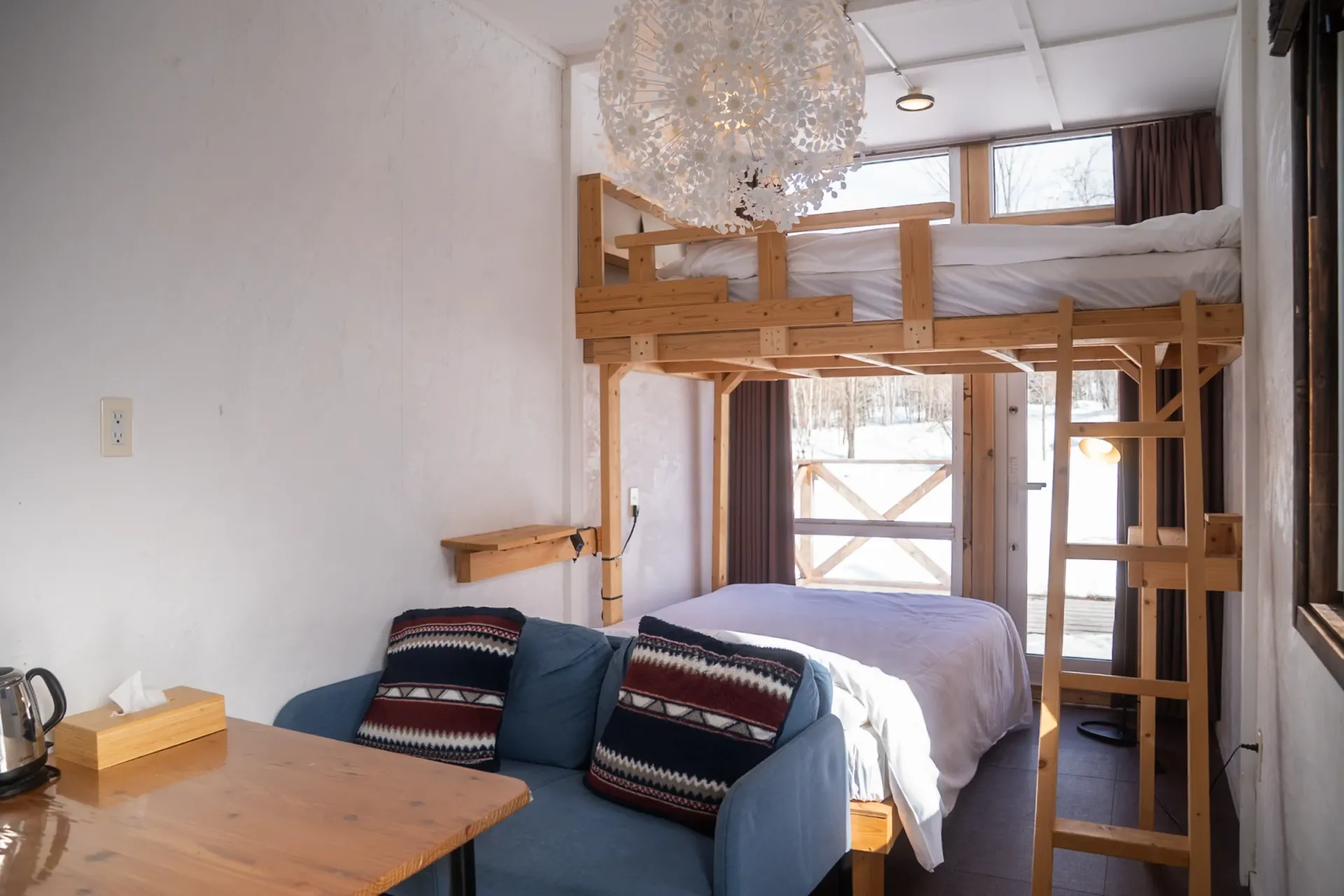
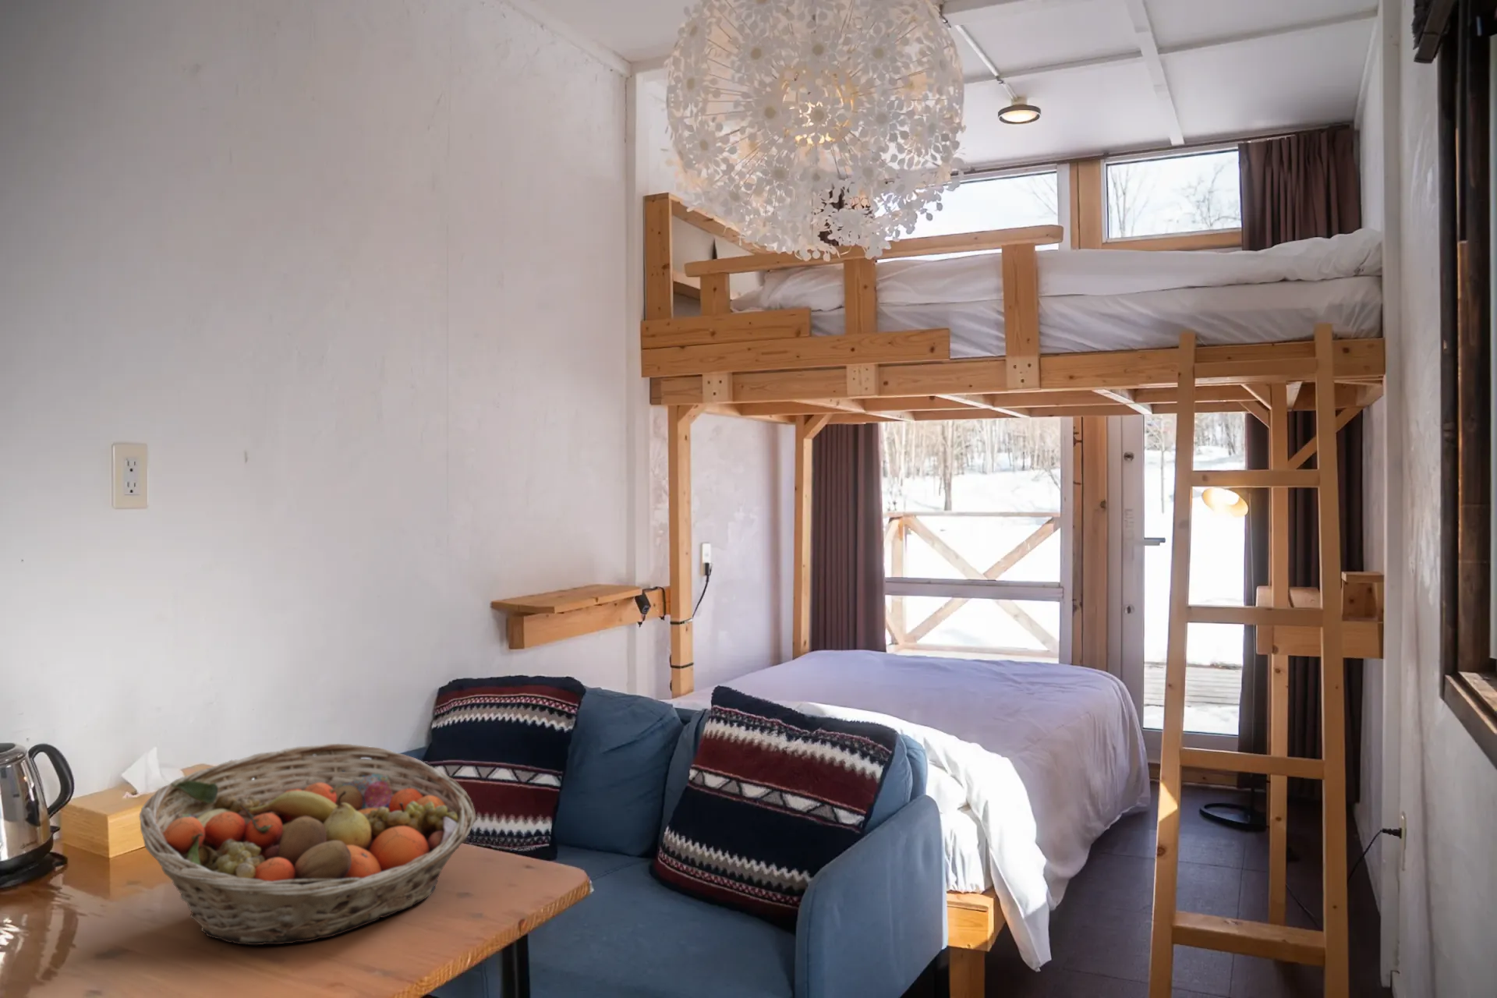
+ fruit basket [139,743,477,946]
